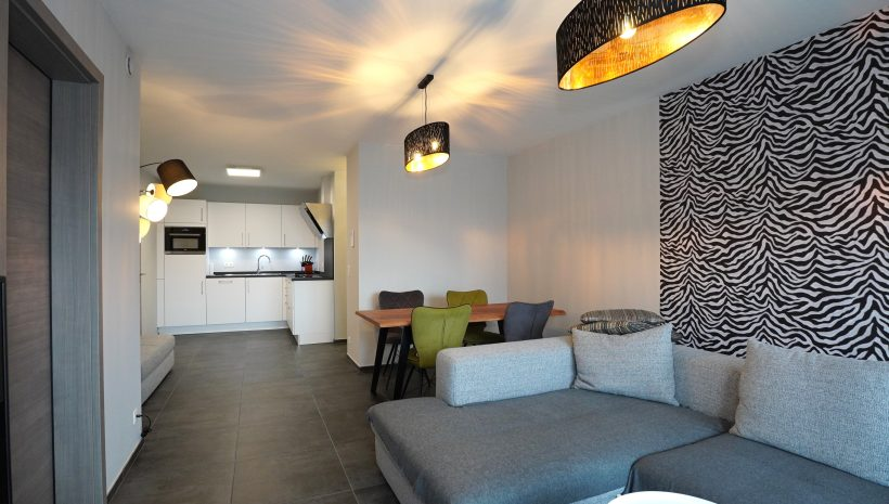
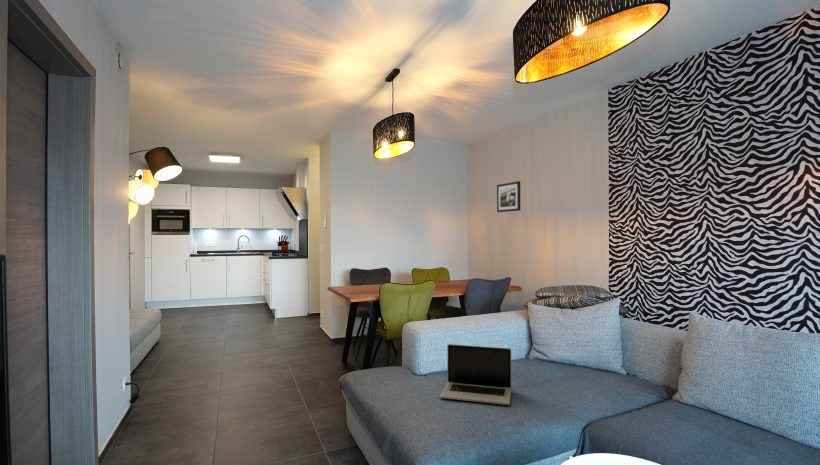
+ laptop [439,343,512,406]
+ picture frame [496,180,521,213]
